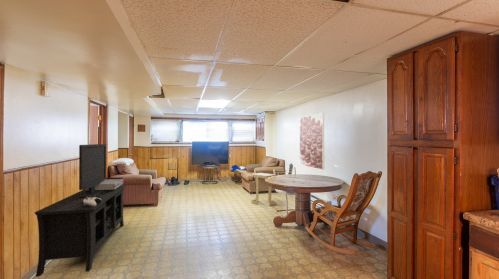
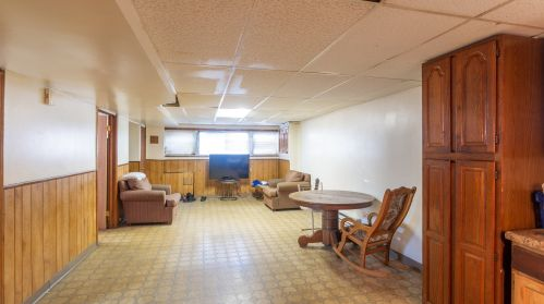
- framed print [299,112,325,171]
- media console [33,143,128,278]
- side table [250,172,277,207]
